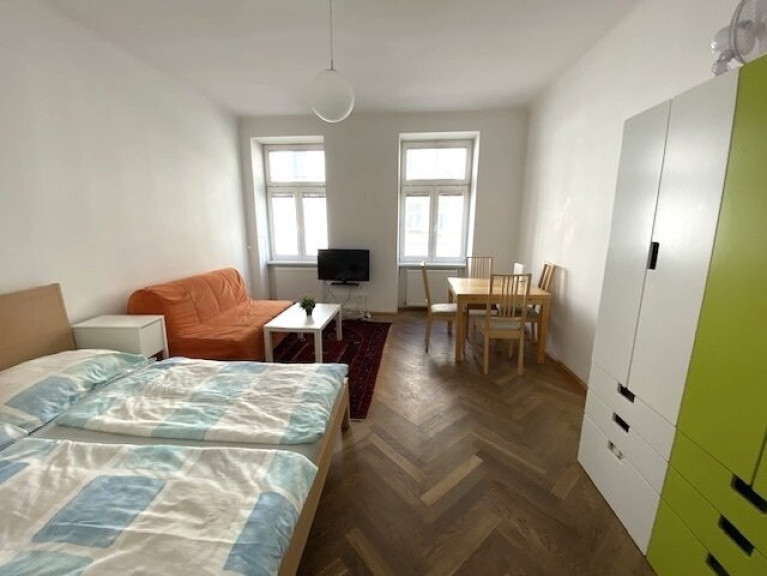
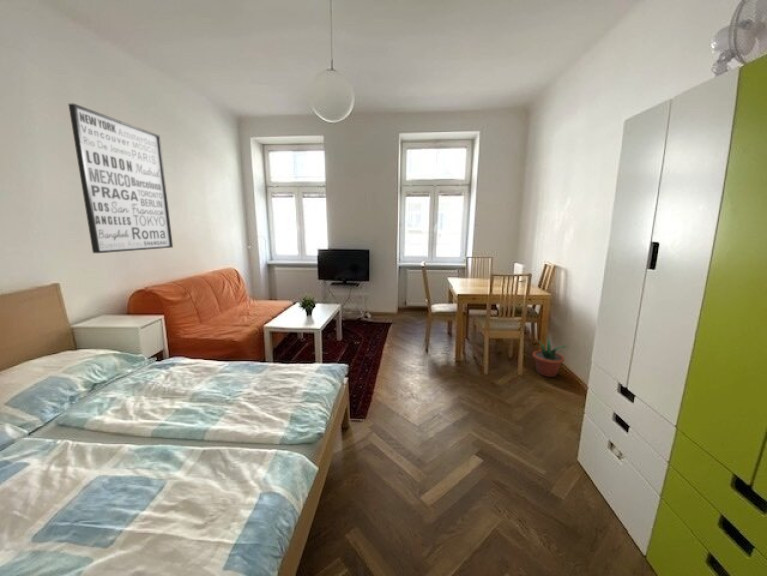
+ potted plant [532,336,570,378]
+ wall art [67,103,174,254]
